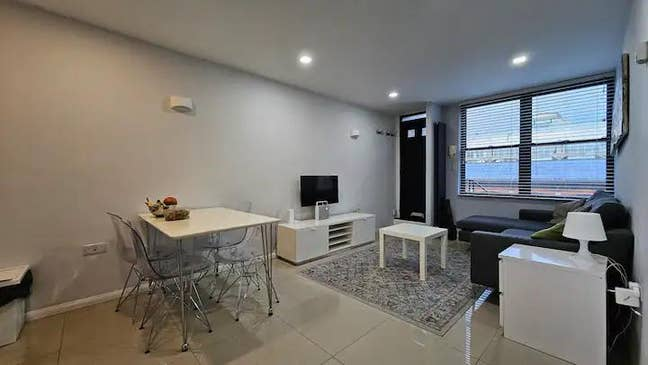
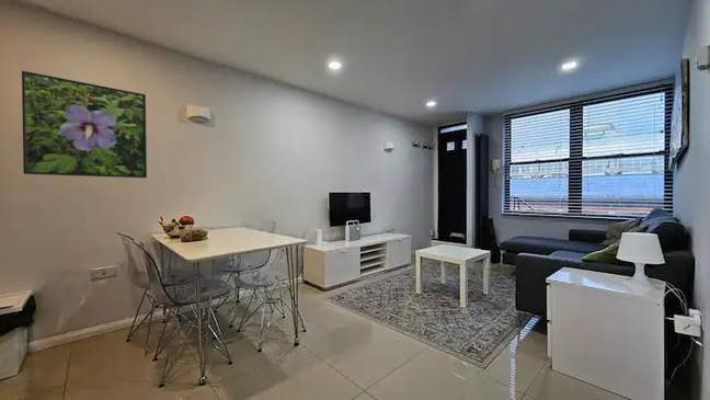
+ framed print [21,70,148,179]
